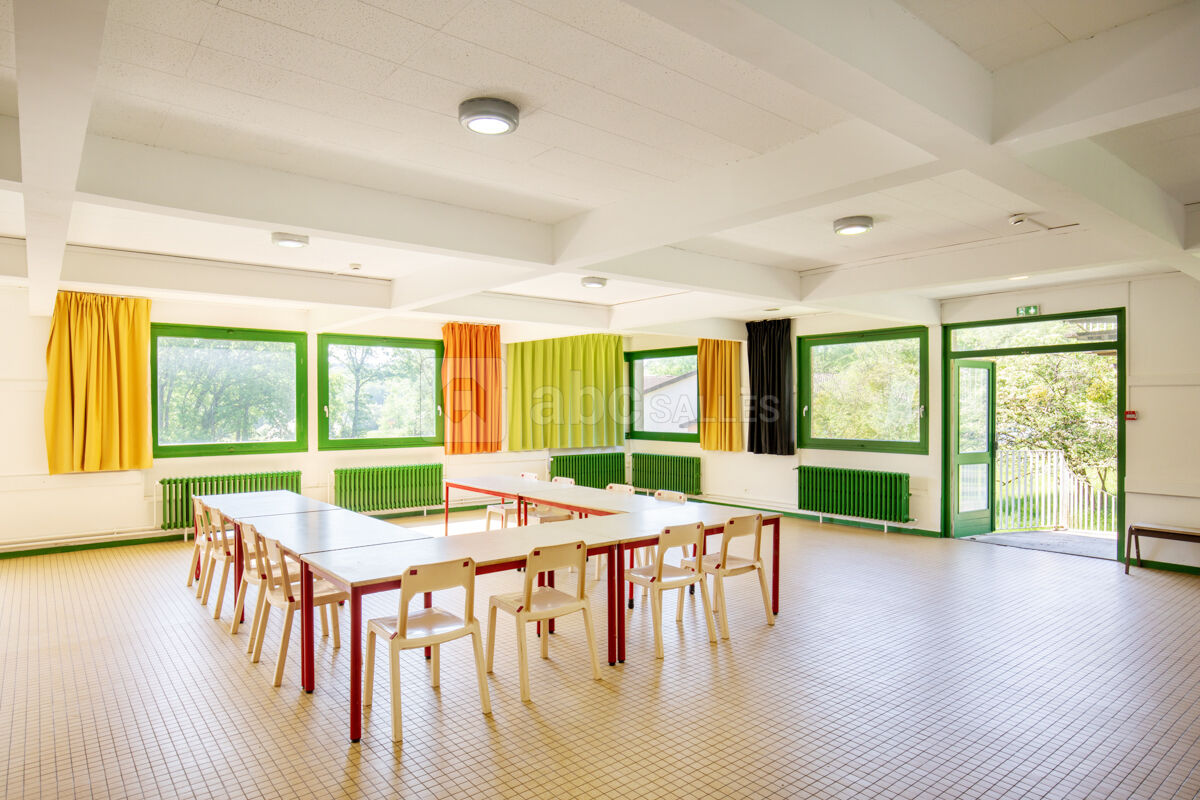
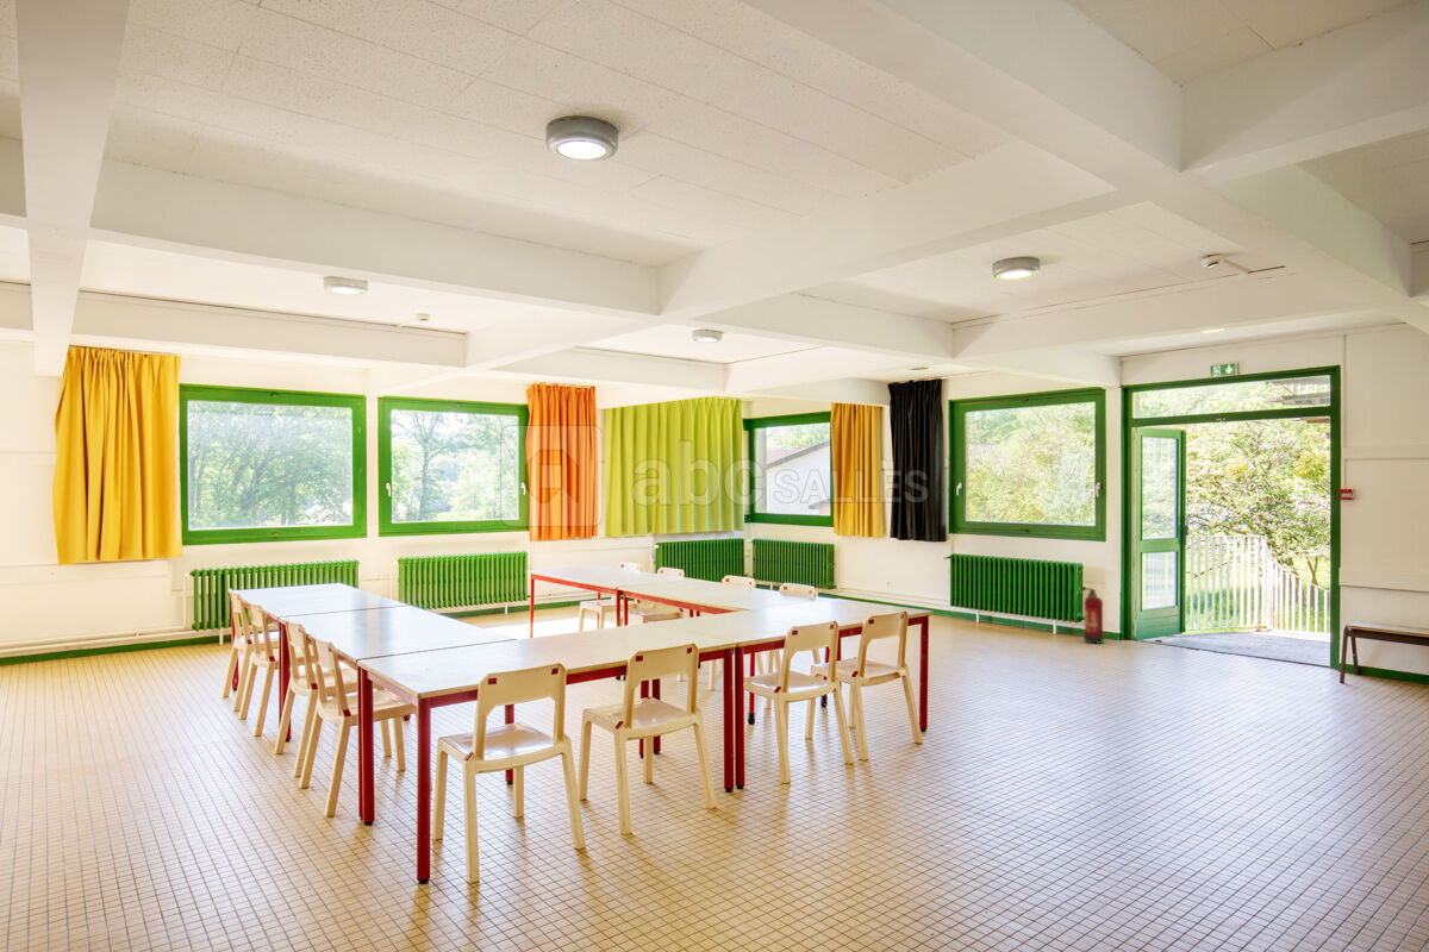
+ fire extinguisher [1082,588,1105,645]
